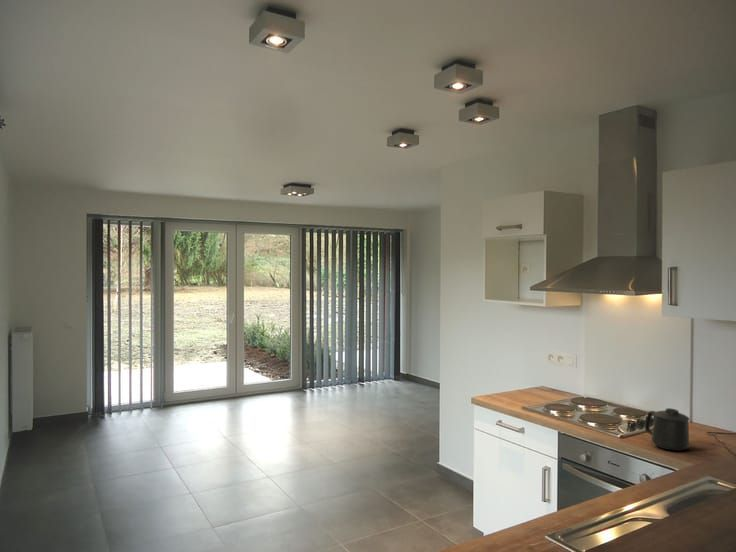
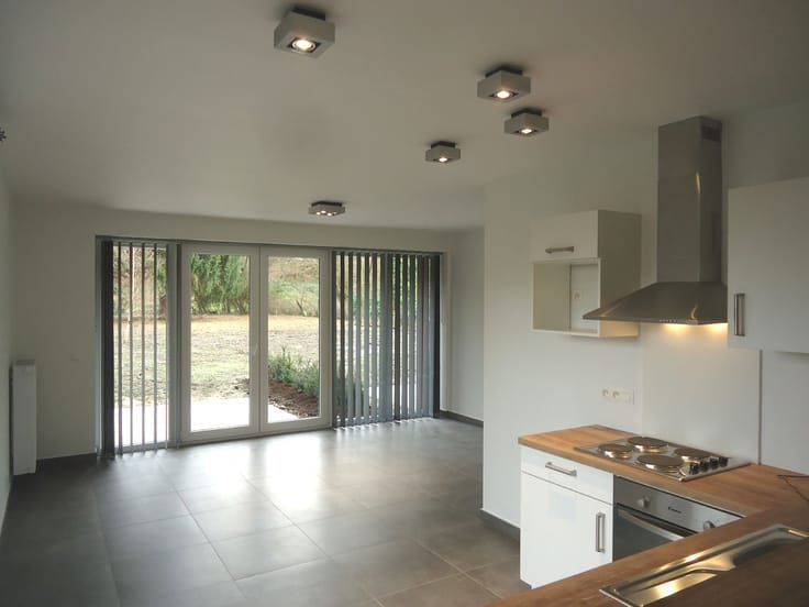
- mug [644,407,690,452]
